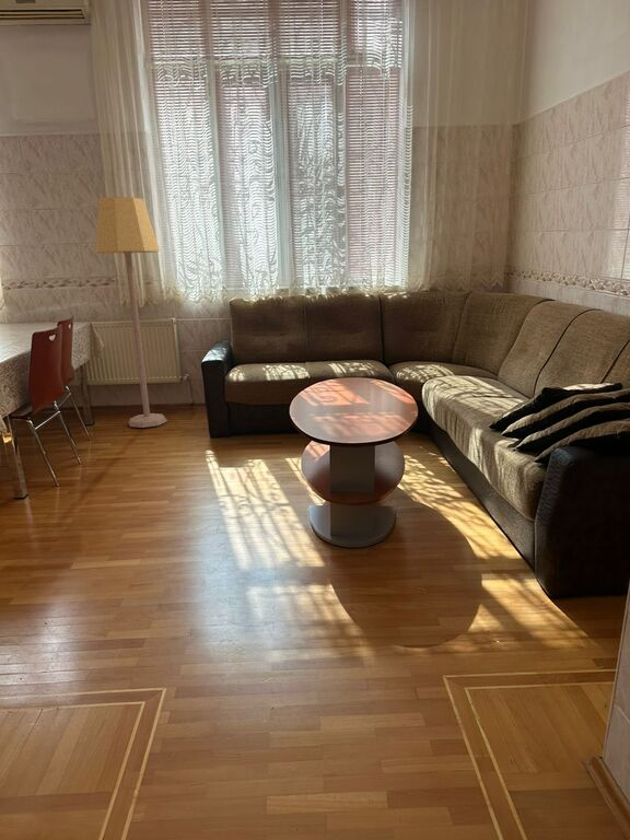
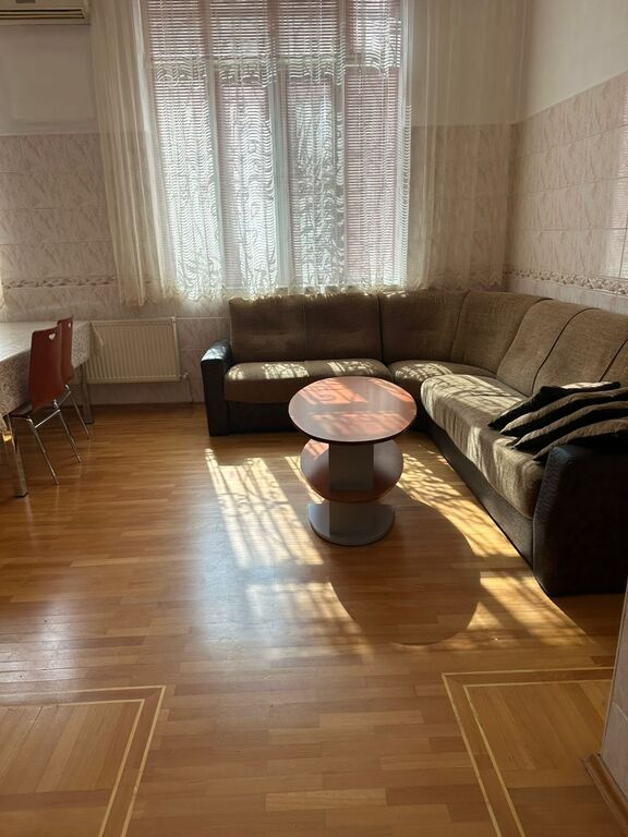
- lamp [94,196,168,429]
